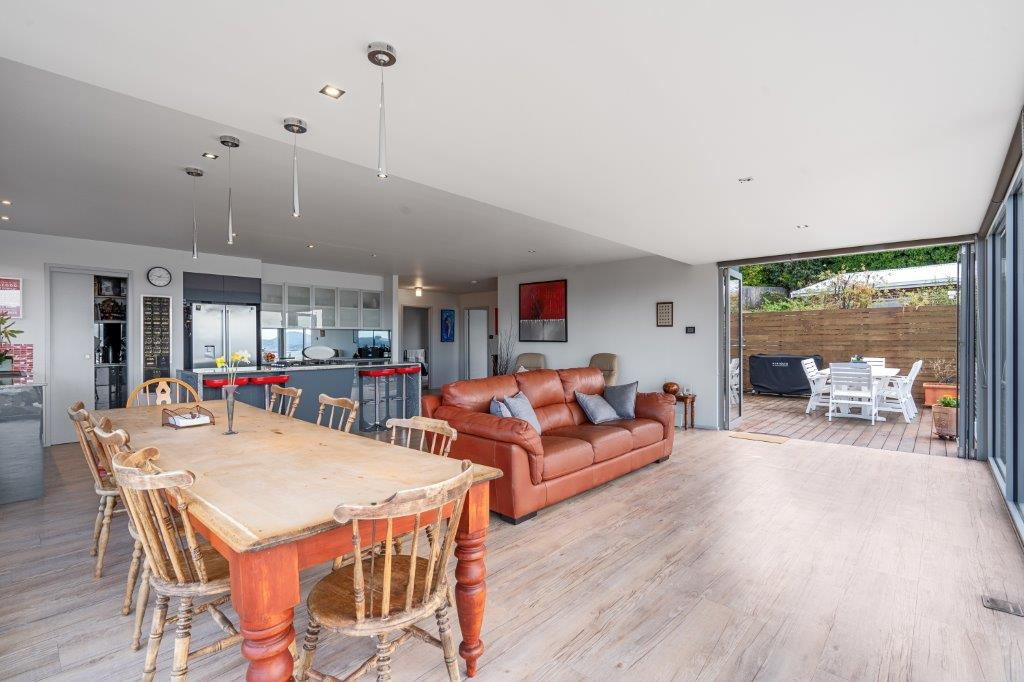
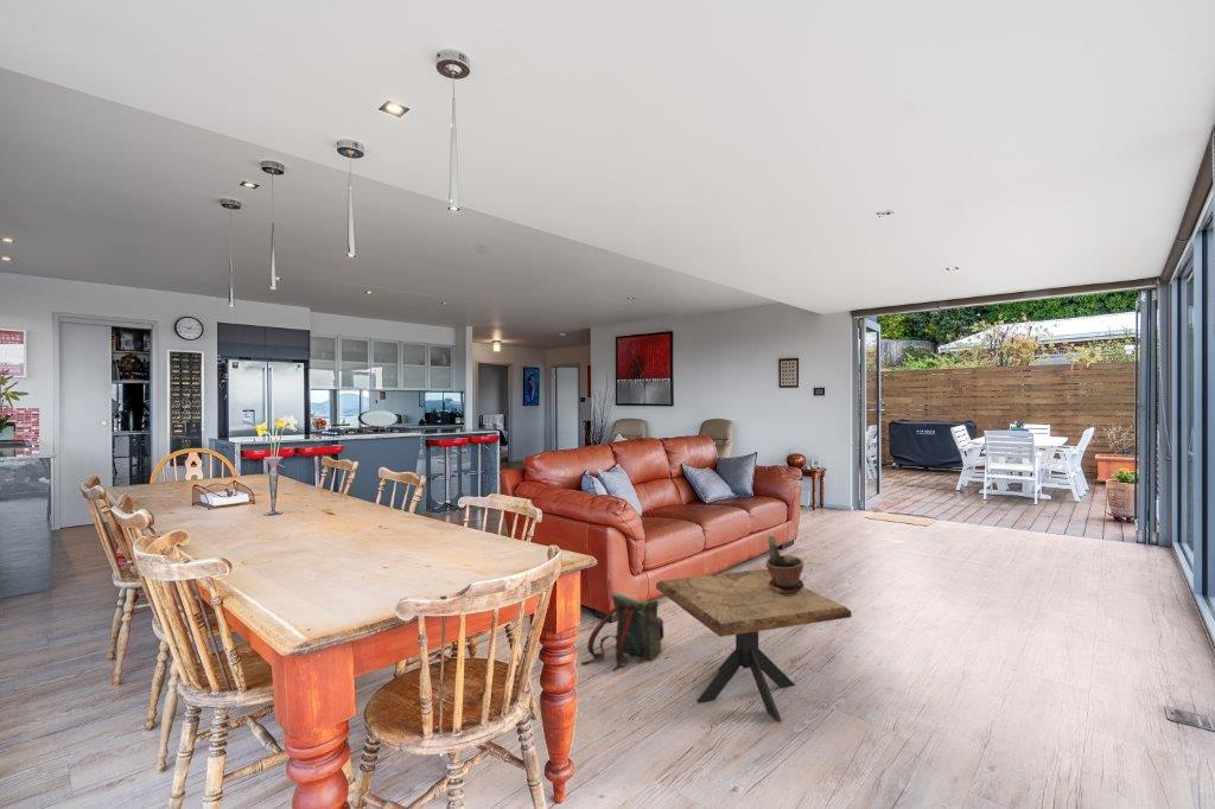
+ backpack [580,591,664,671]
+ potted plant [764,533,806,595]
+ side table [655,568,852,722]
